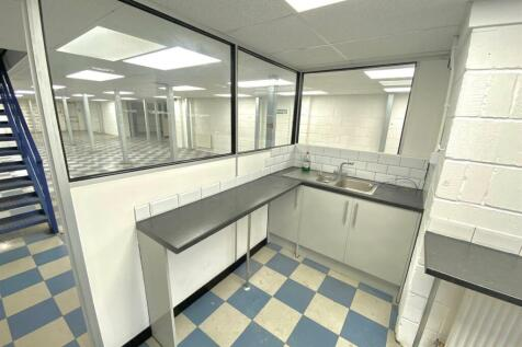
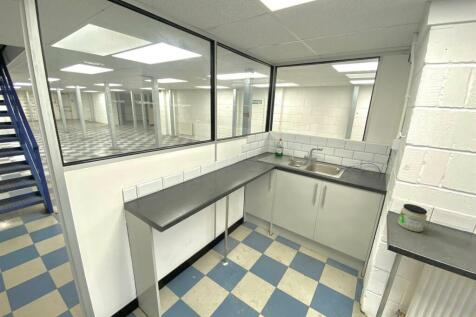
+ jar [397,203,428,233]
